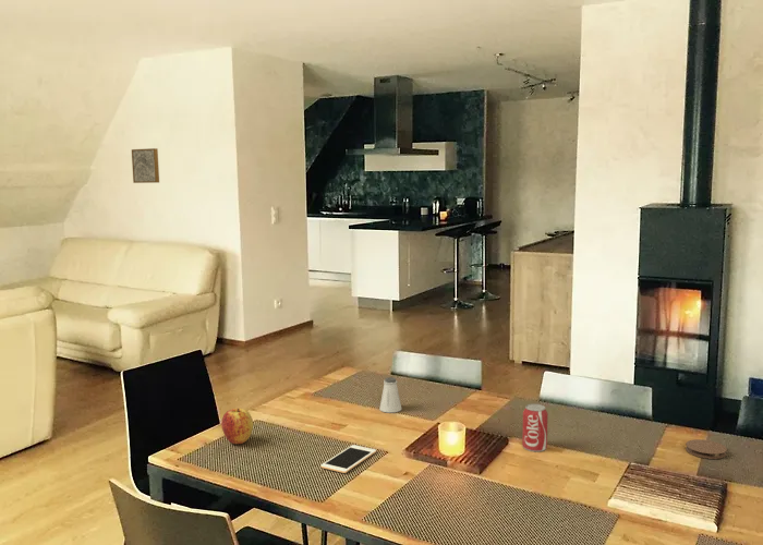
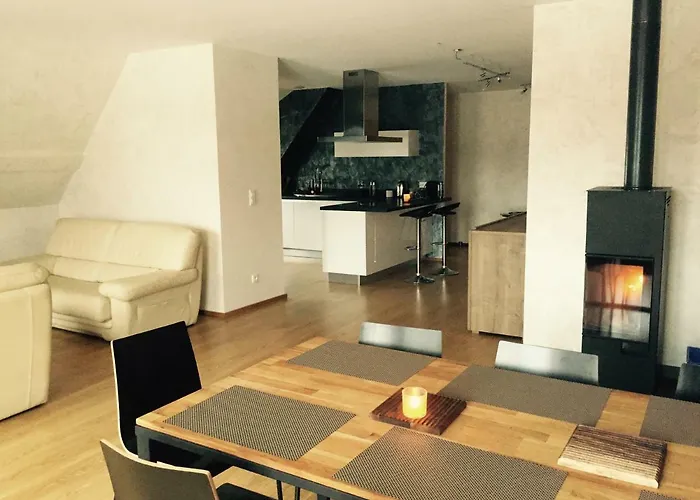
- wall art [131,147,160,184]
- beverage can [521,403,549,453]
- apple [220,408,254,445]
- coaster [685,438,728,460]
- saltshaker [378,376,403,413]
- cell phone [320,444,377,474]
